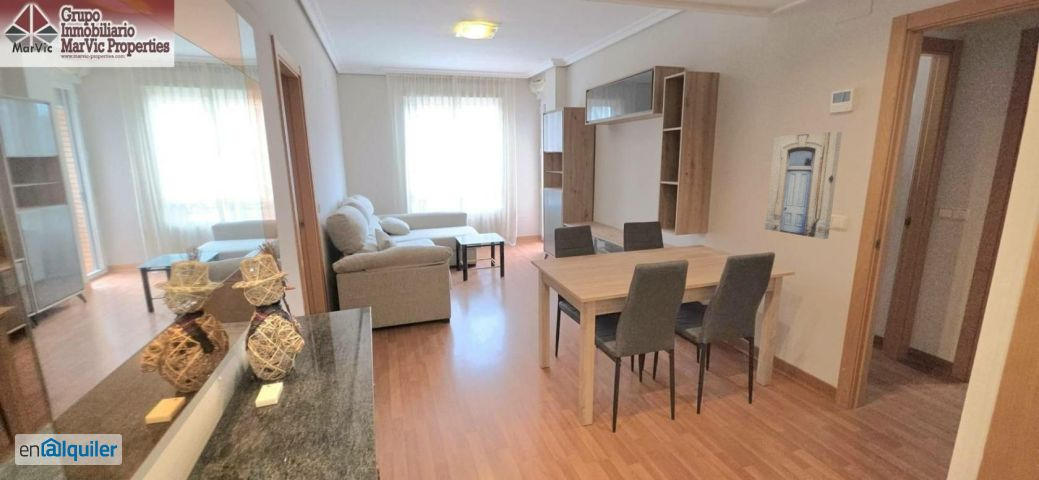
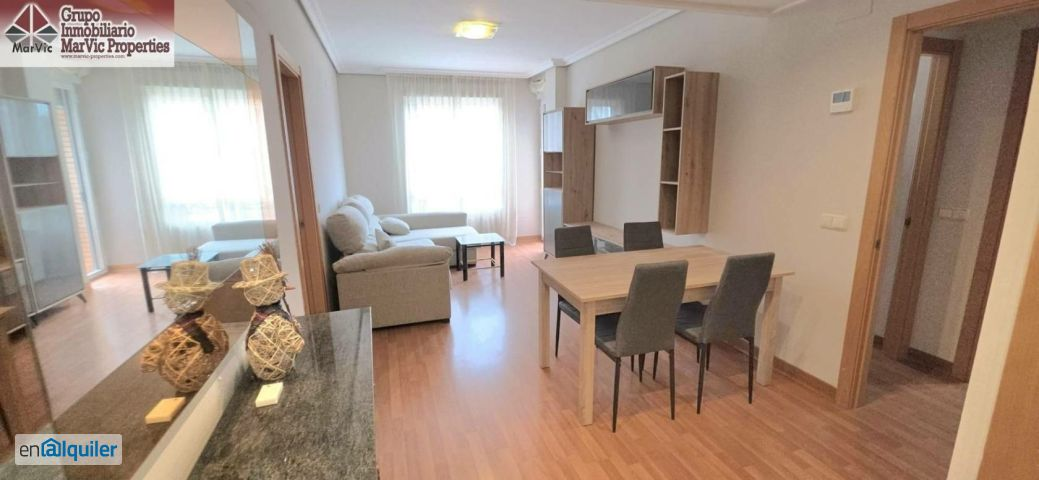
- wall art [764,131,843,240]
